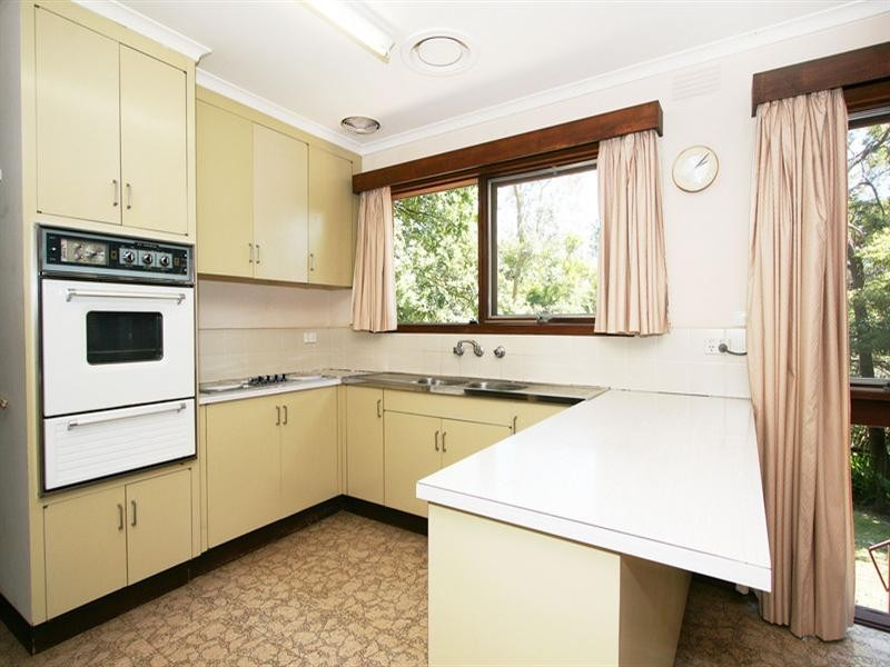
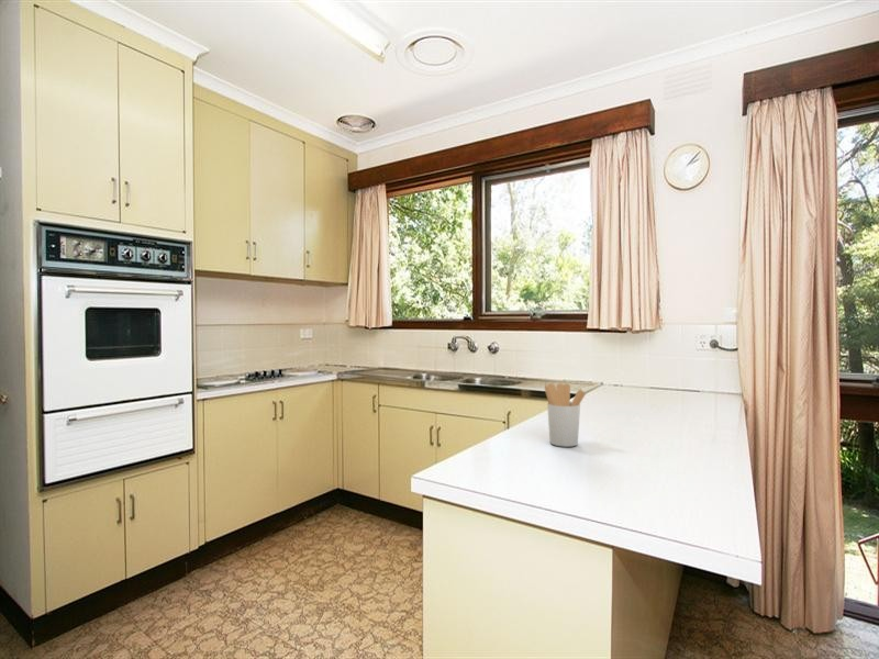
+ utensil holder [544,382,587,448]
